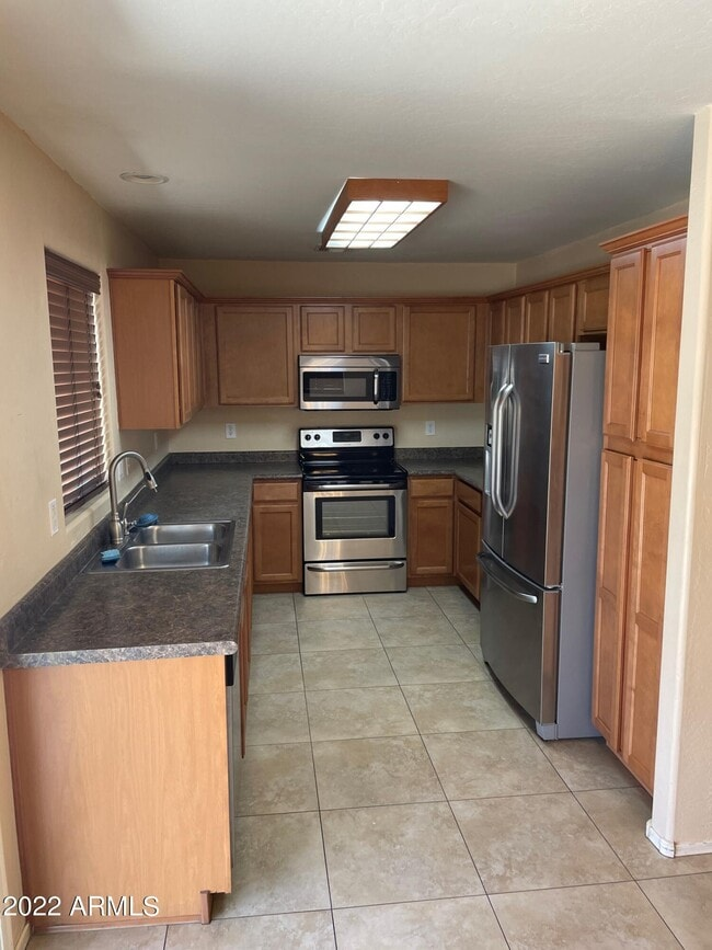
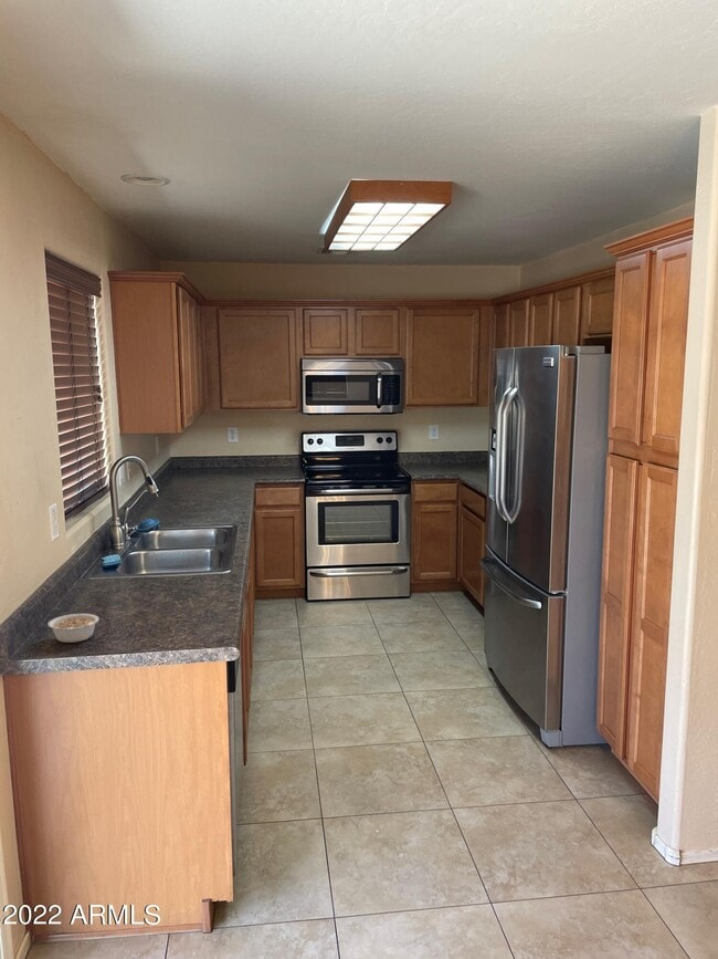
+ legume [46,613,101,644]
